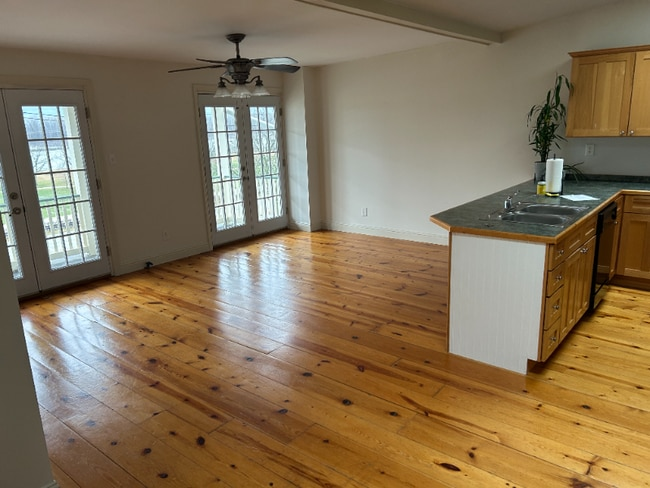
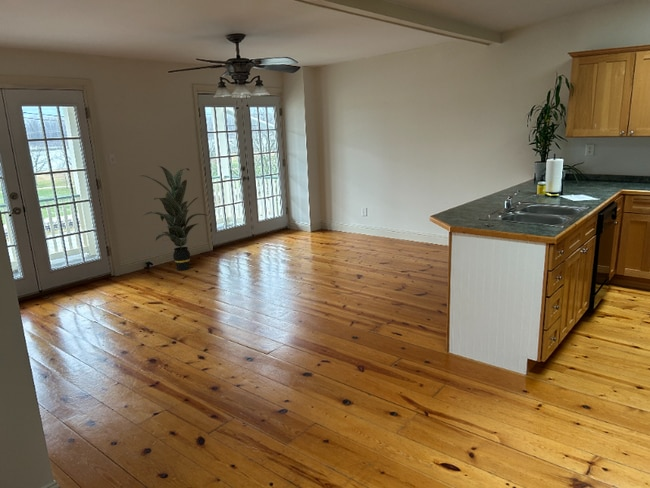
+ indoor plant [140,165,210,271]
